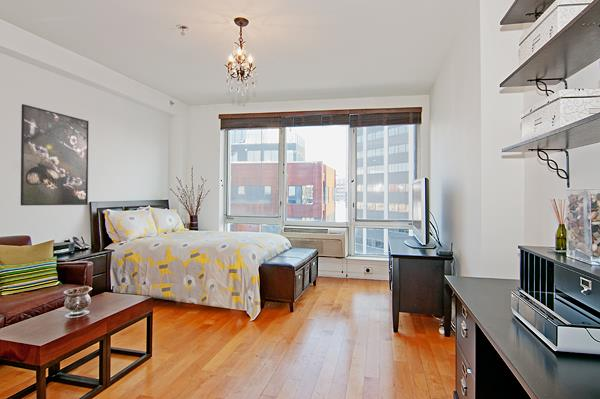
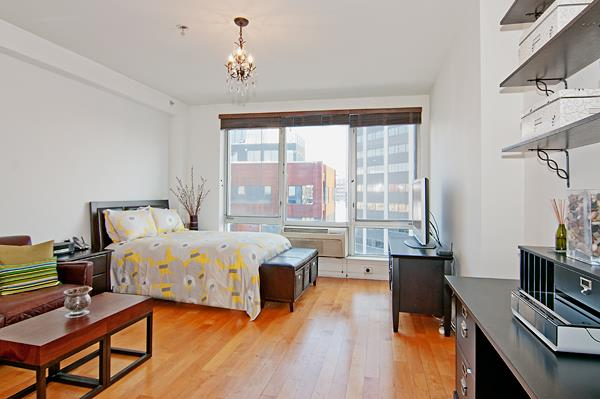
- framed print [20,103,90,206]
